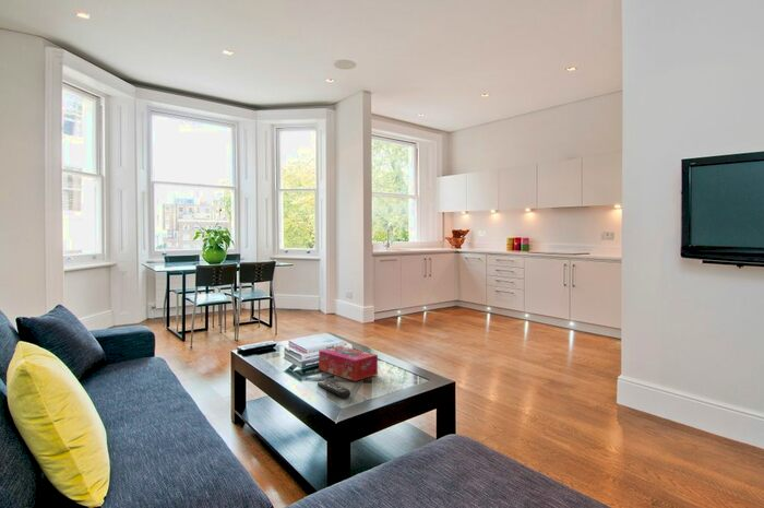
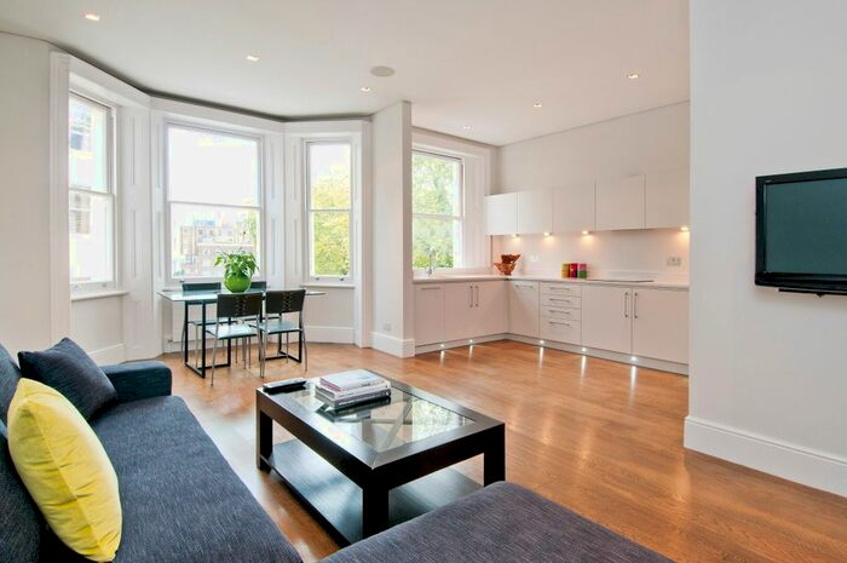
- remote control [317,380,351,399]
- tissue box [318,345,379,382]
